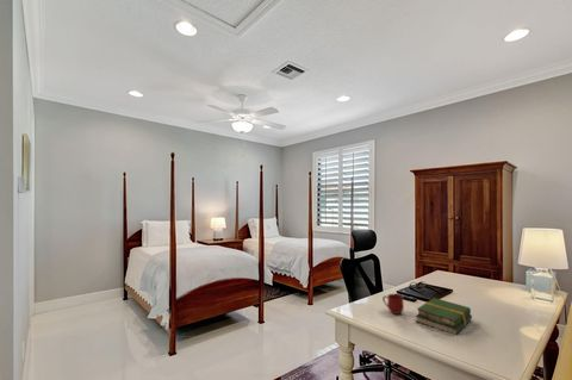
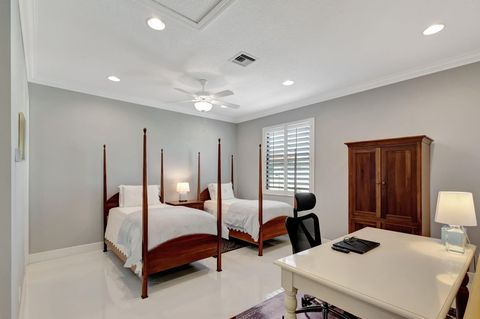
- mug [381,293,405,316]
- book [415,297,473,336]
